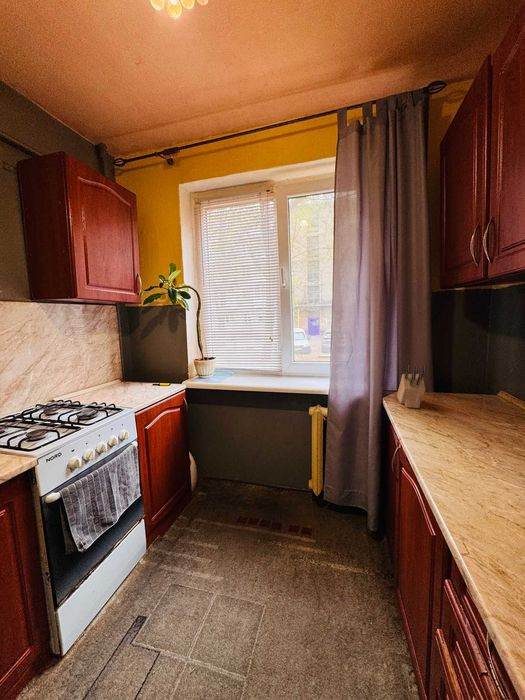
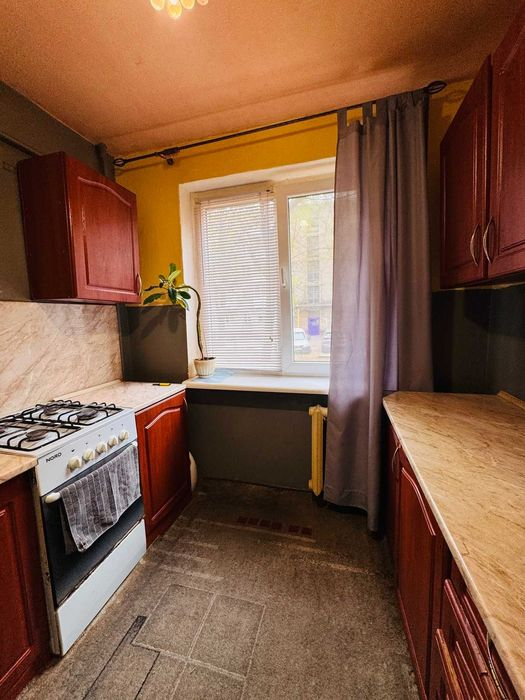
- knife block [396,364,427,409]
